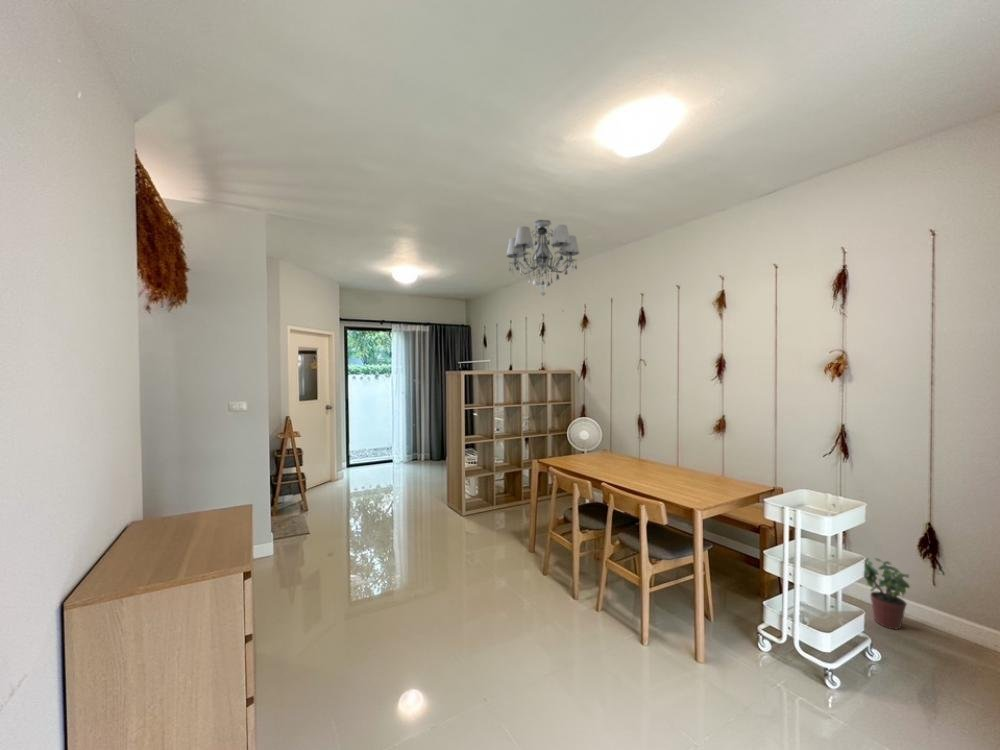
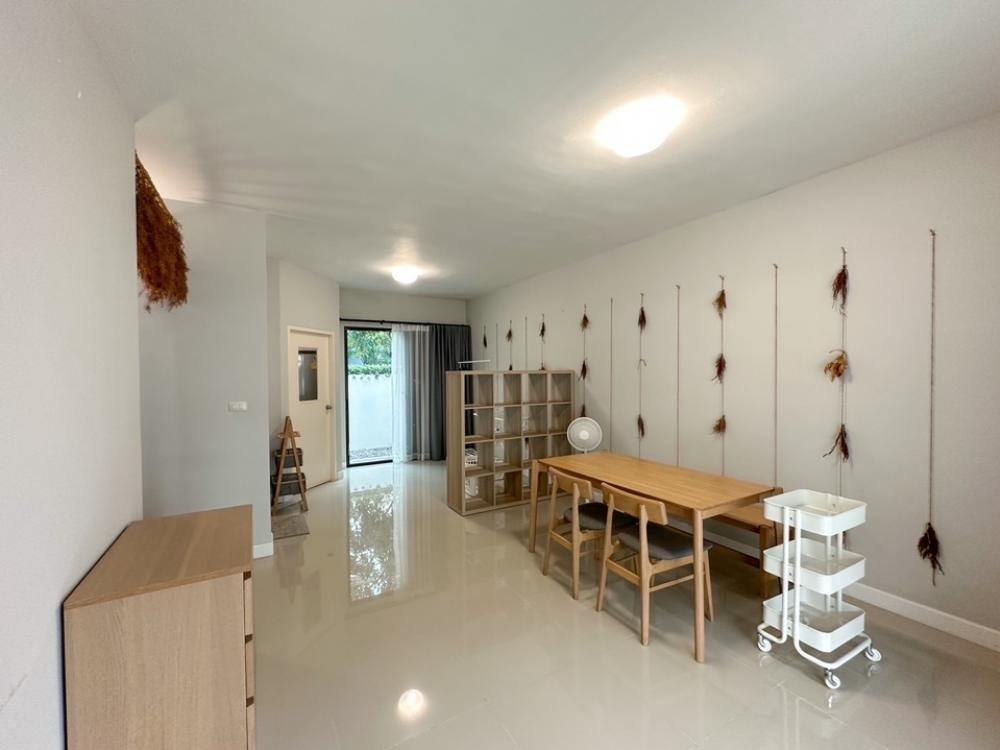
- potted plant [863,557,911,630]
- chandelier [505,219,581,297]
